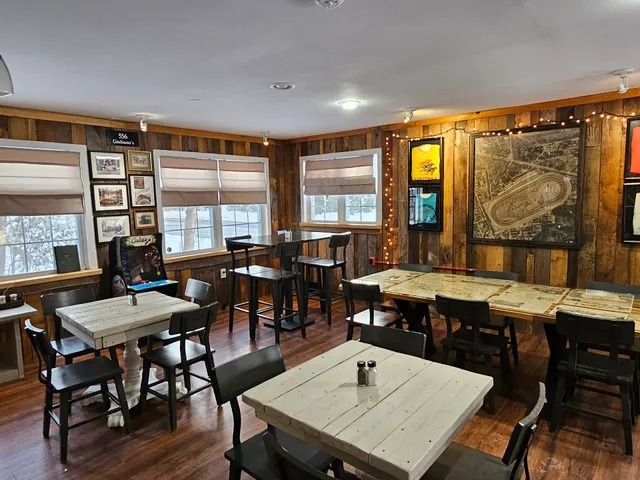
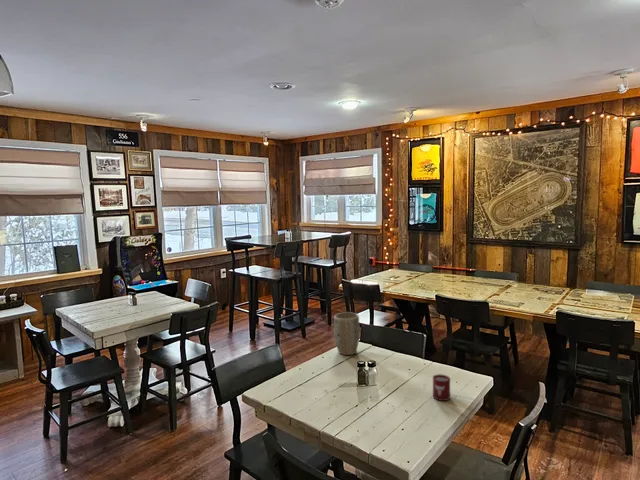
+ plant pot [333,311,360,356]
+ cup [432,373,451,402]
